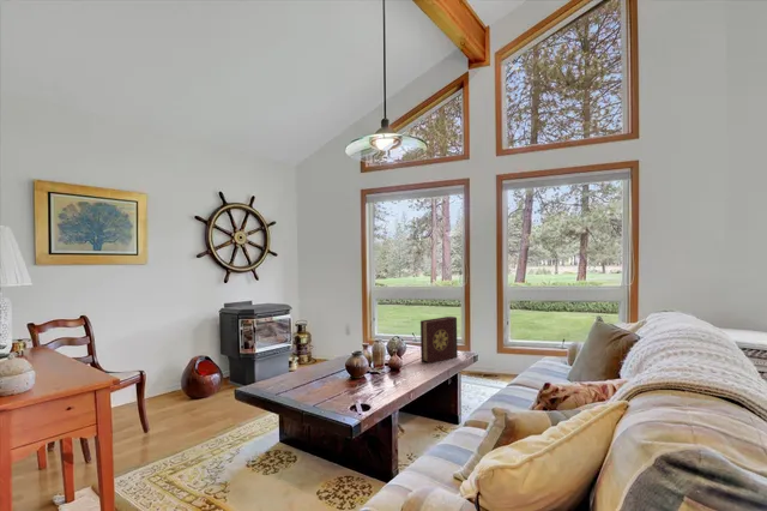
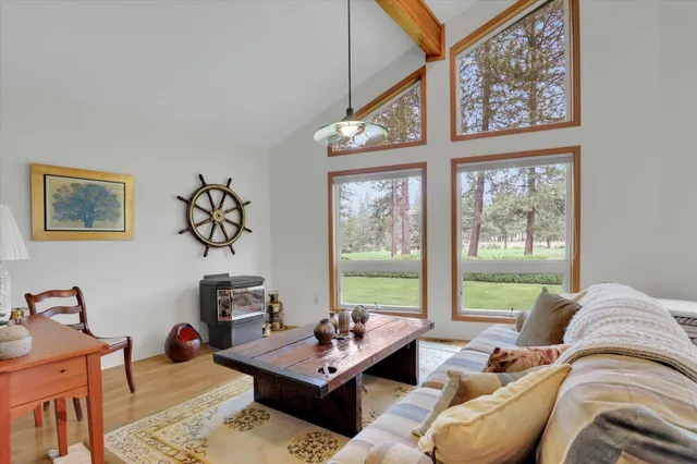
- book [419,315,459,365]
